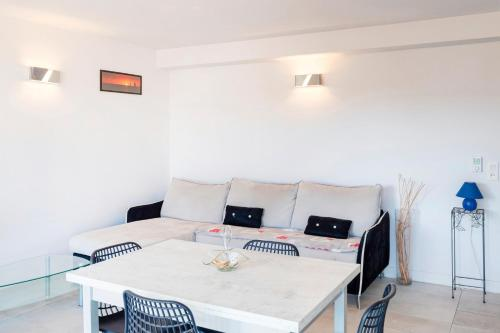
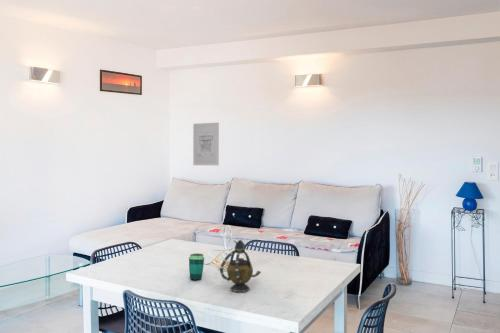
+ cup [188,253,206,281]
+ wall art [192,122,220,166]
+ teapot [219,239,262,293]
